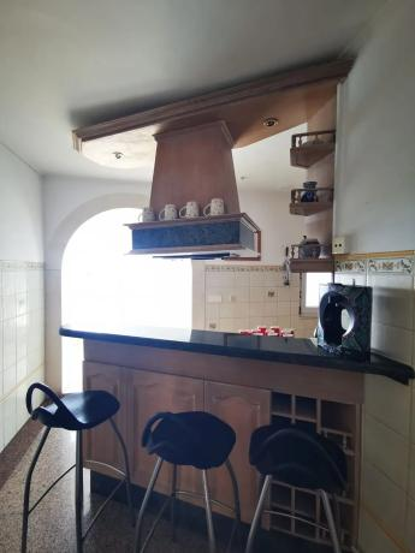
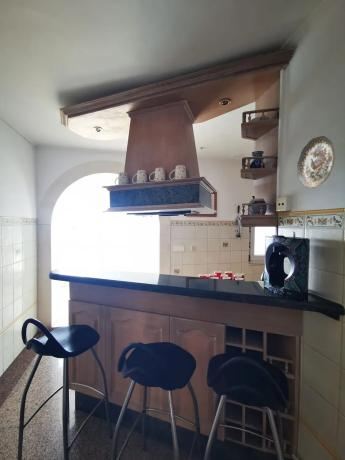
+ decorative plate [296,135,336,189]
